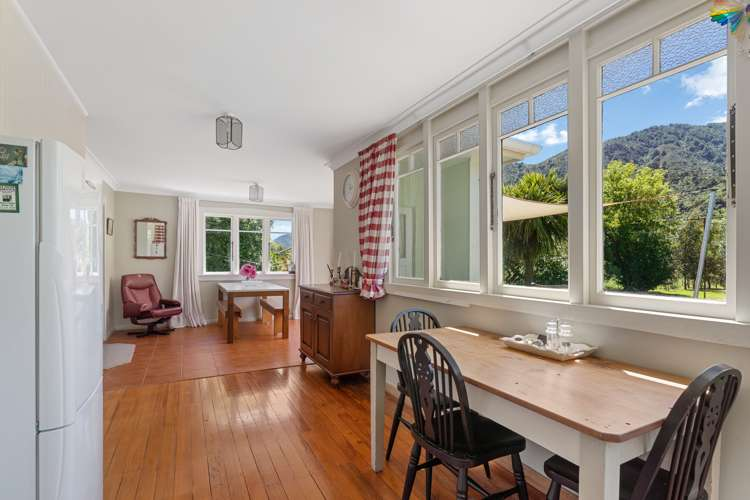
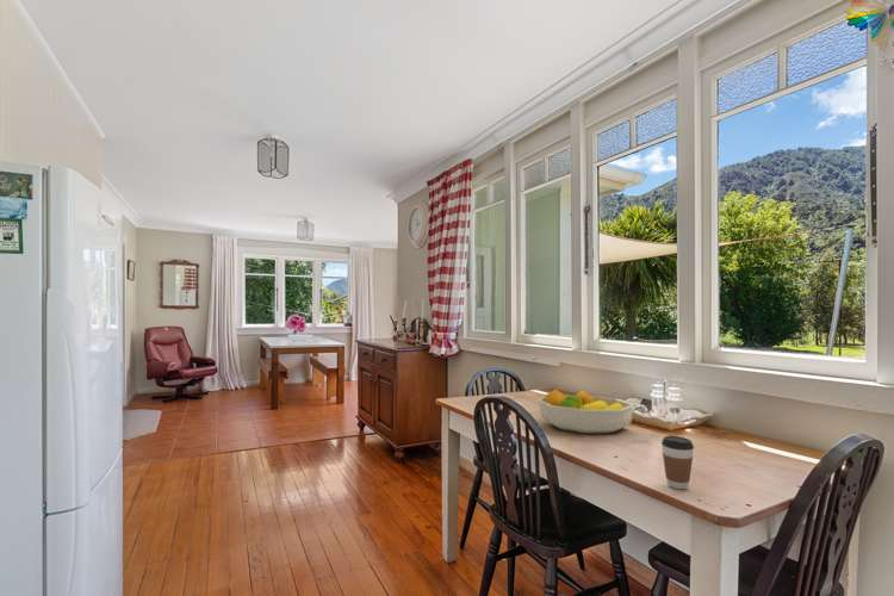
+ fruit bowl [536,389,635,435]
+ coffee cup [660,435,695,490]
